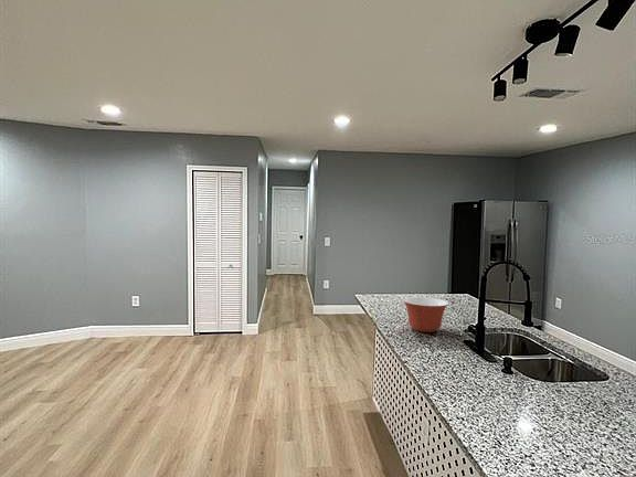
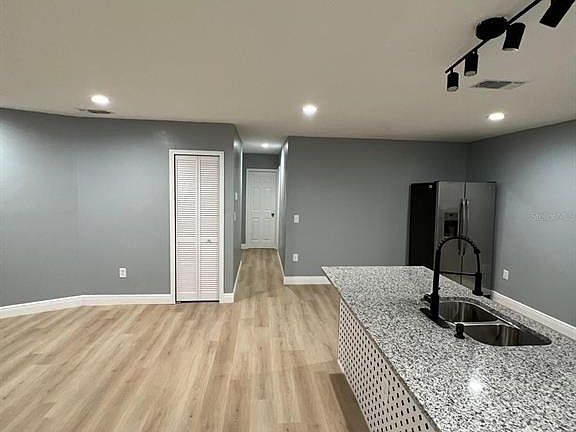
- mixing bowl [402,296,449,333]
